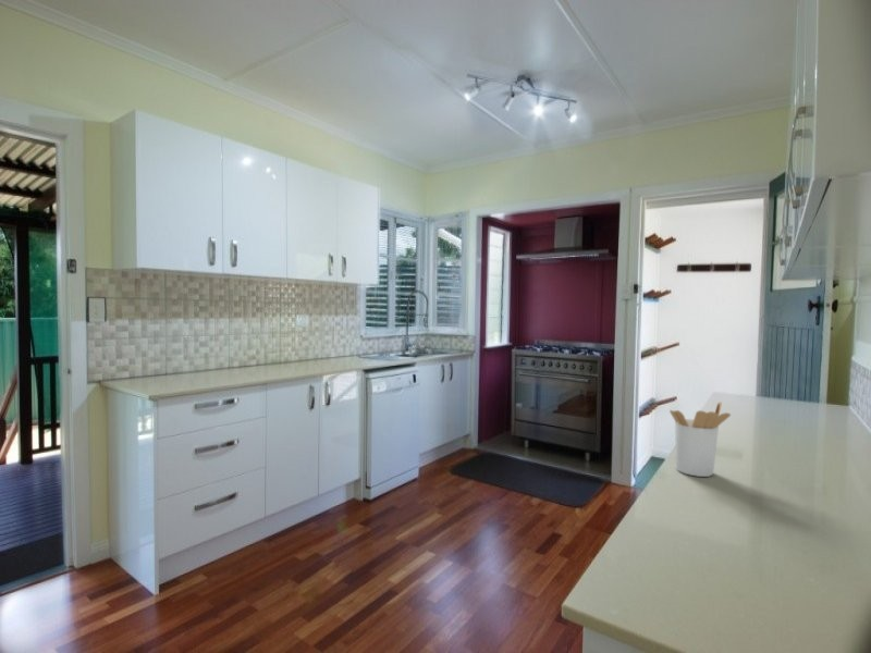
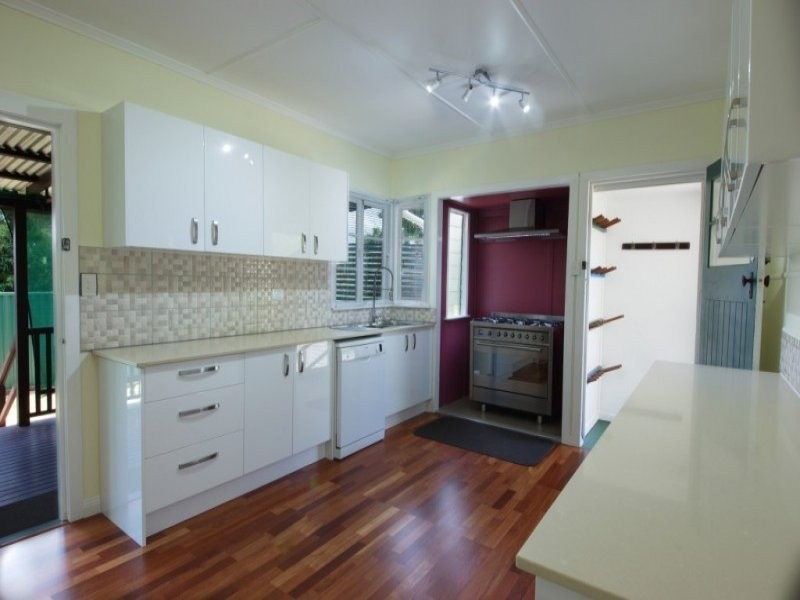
- utensil holder [668,401,732,478]
